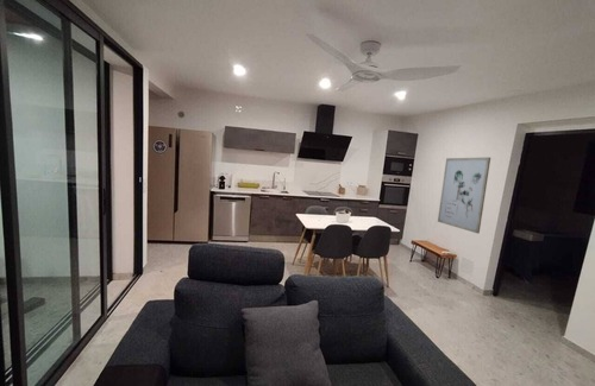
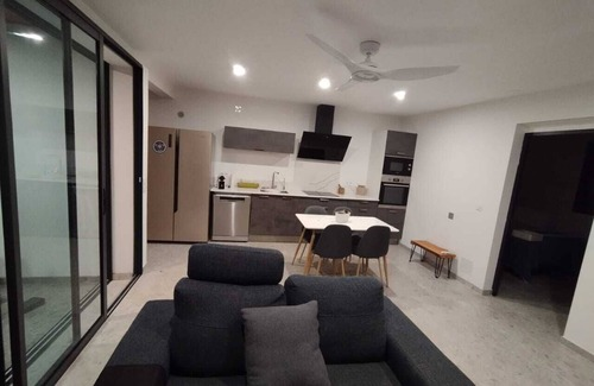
- wall art [437,156,491,234]
